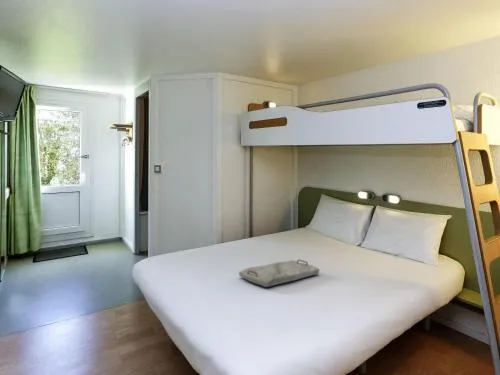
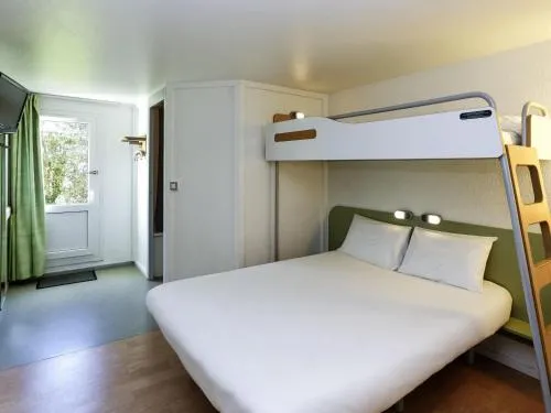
- serving tray [238,258,320,288]
